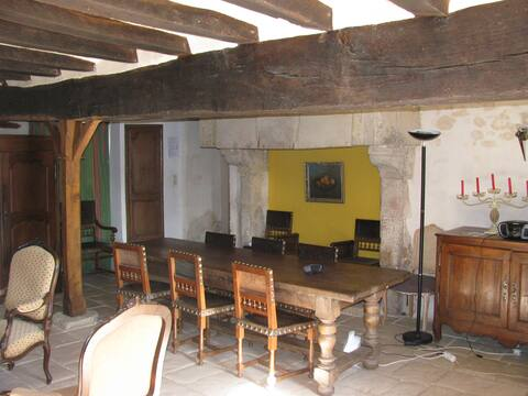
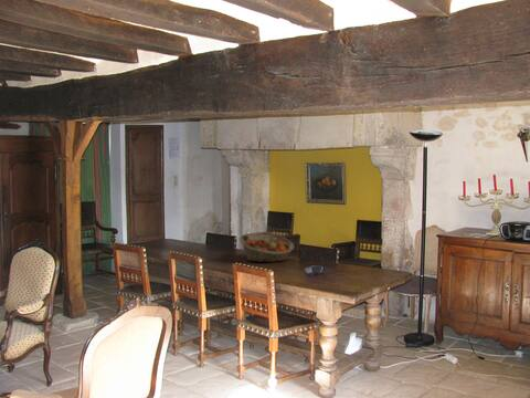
+ fruit basket [239,231,296,263]
